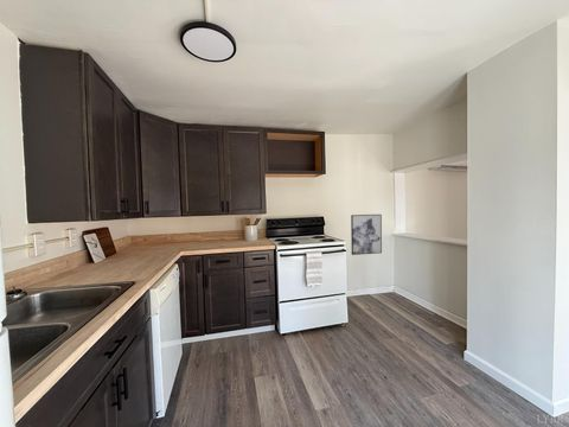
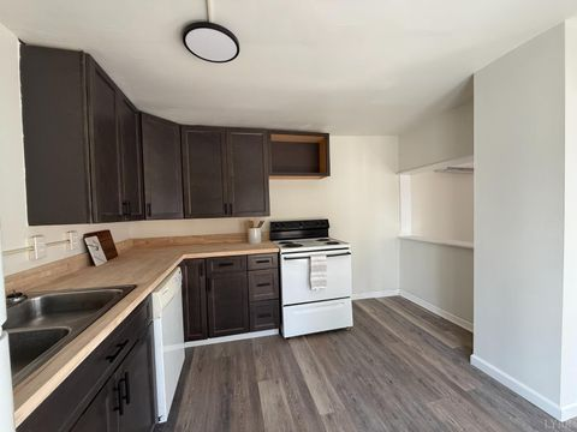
- wall art [350,214,383,256]
